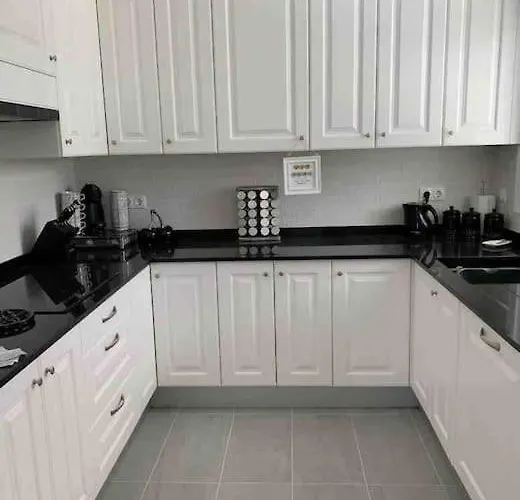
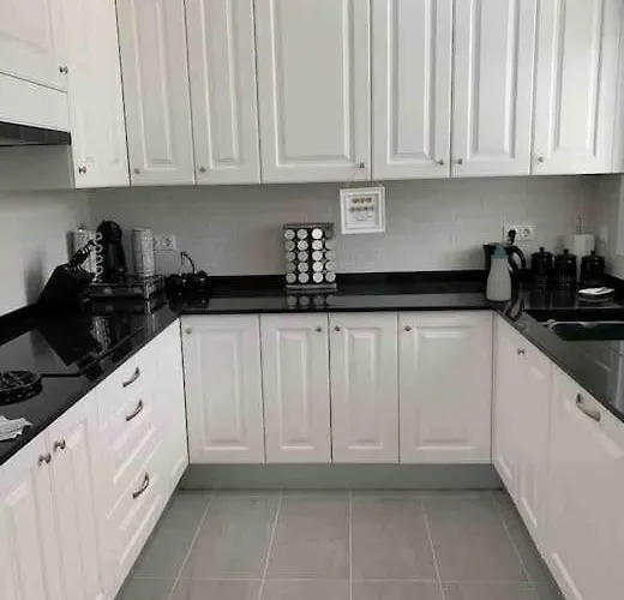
+ soap bottle [486,245,512,302]
